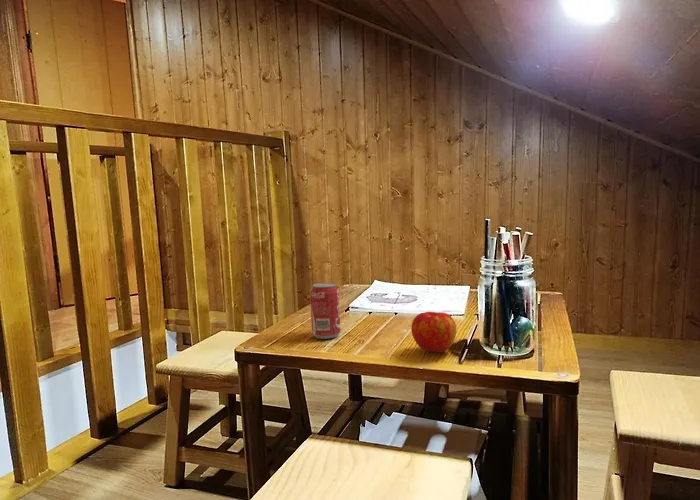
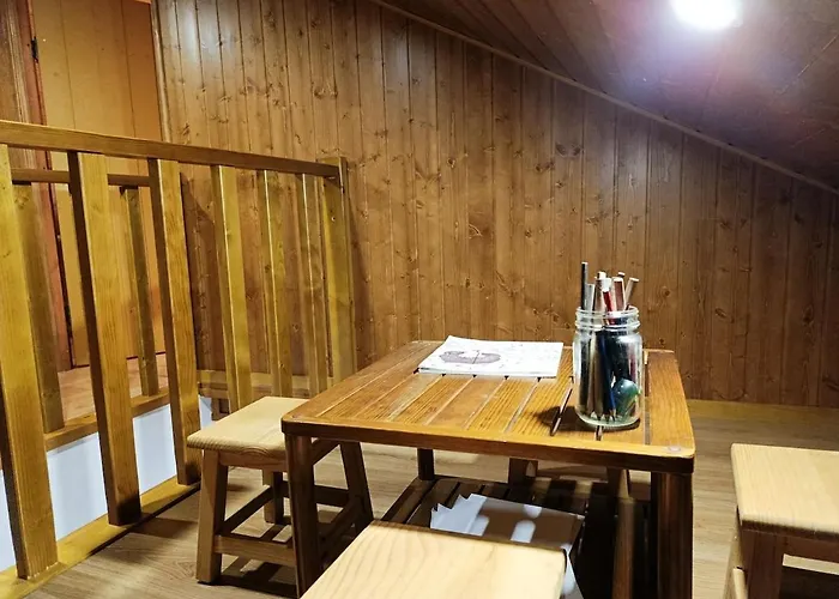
- beverage can [309,282,342,340]
- apple [410,311,457,353]
